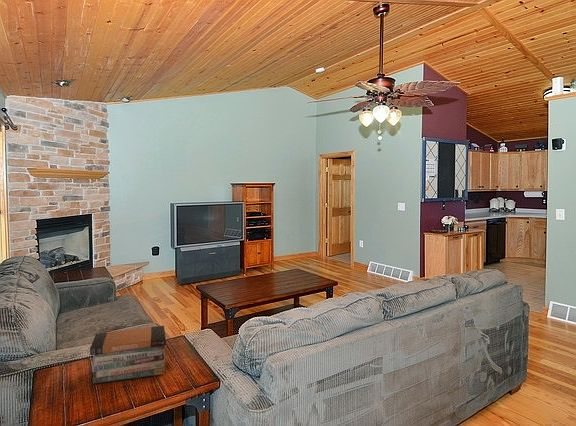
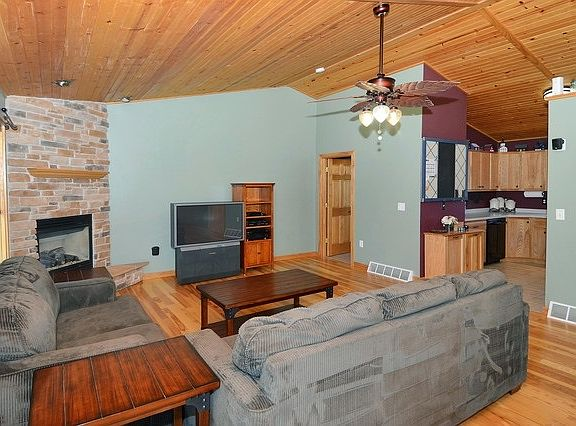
- book stack [89,325,167,384]
